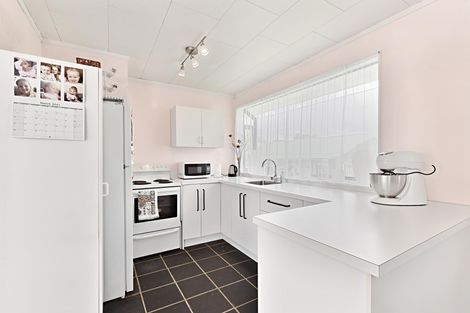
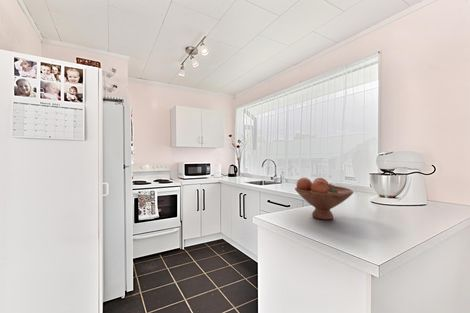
+ fruit bowl [294,176,354,221]
